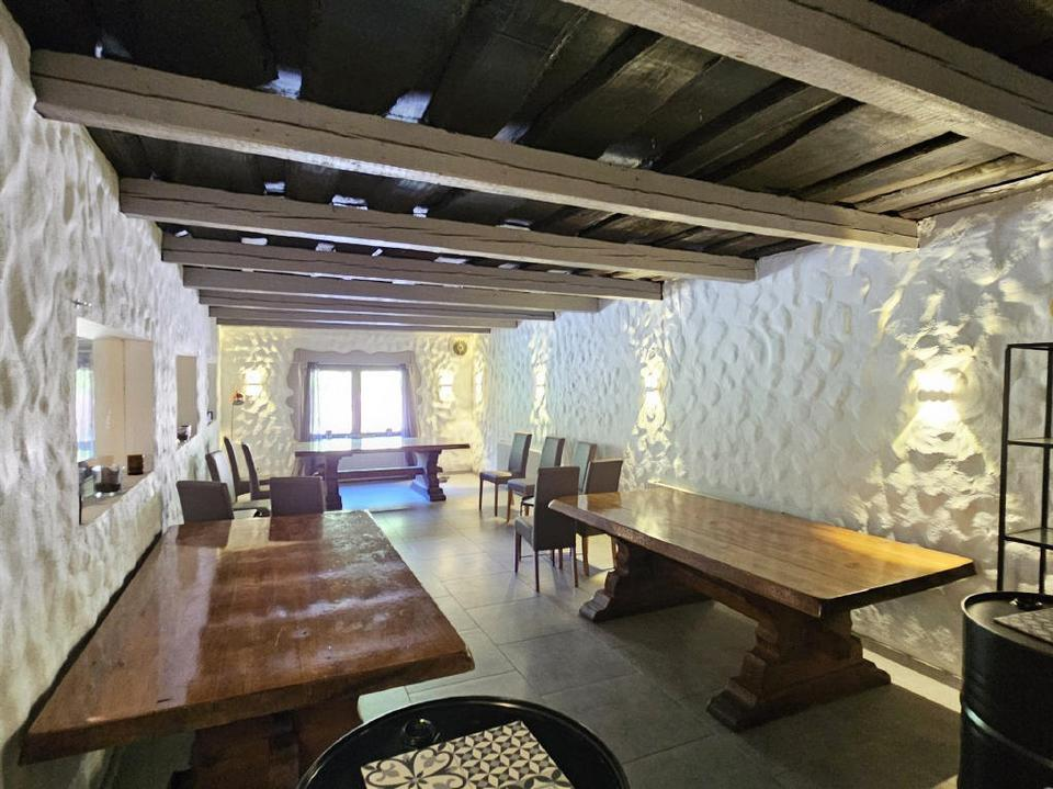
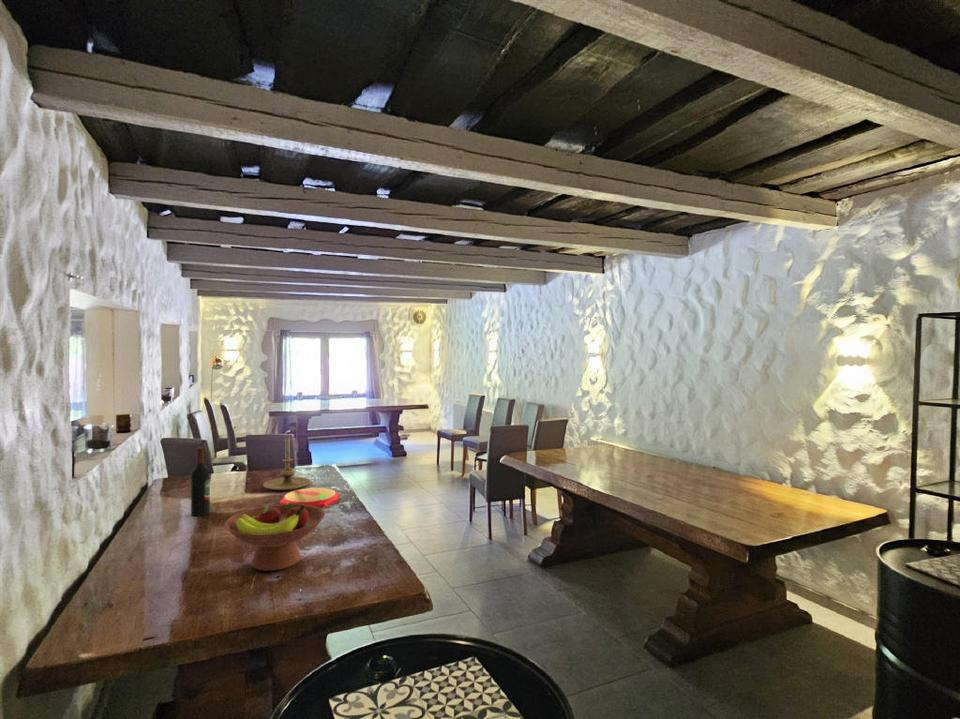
+ fruit bowl [224,503,326,572]
+ wine bottle [190,446,211,517]
+ candle holder [262,434,312,491]
+ plate [279,487,340,509]
